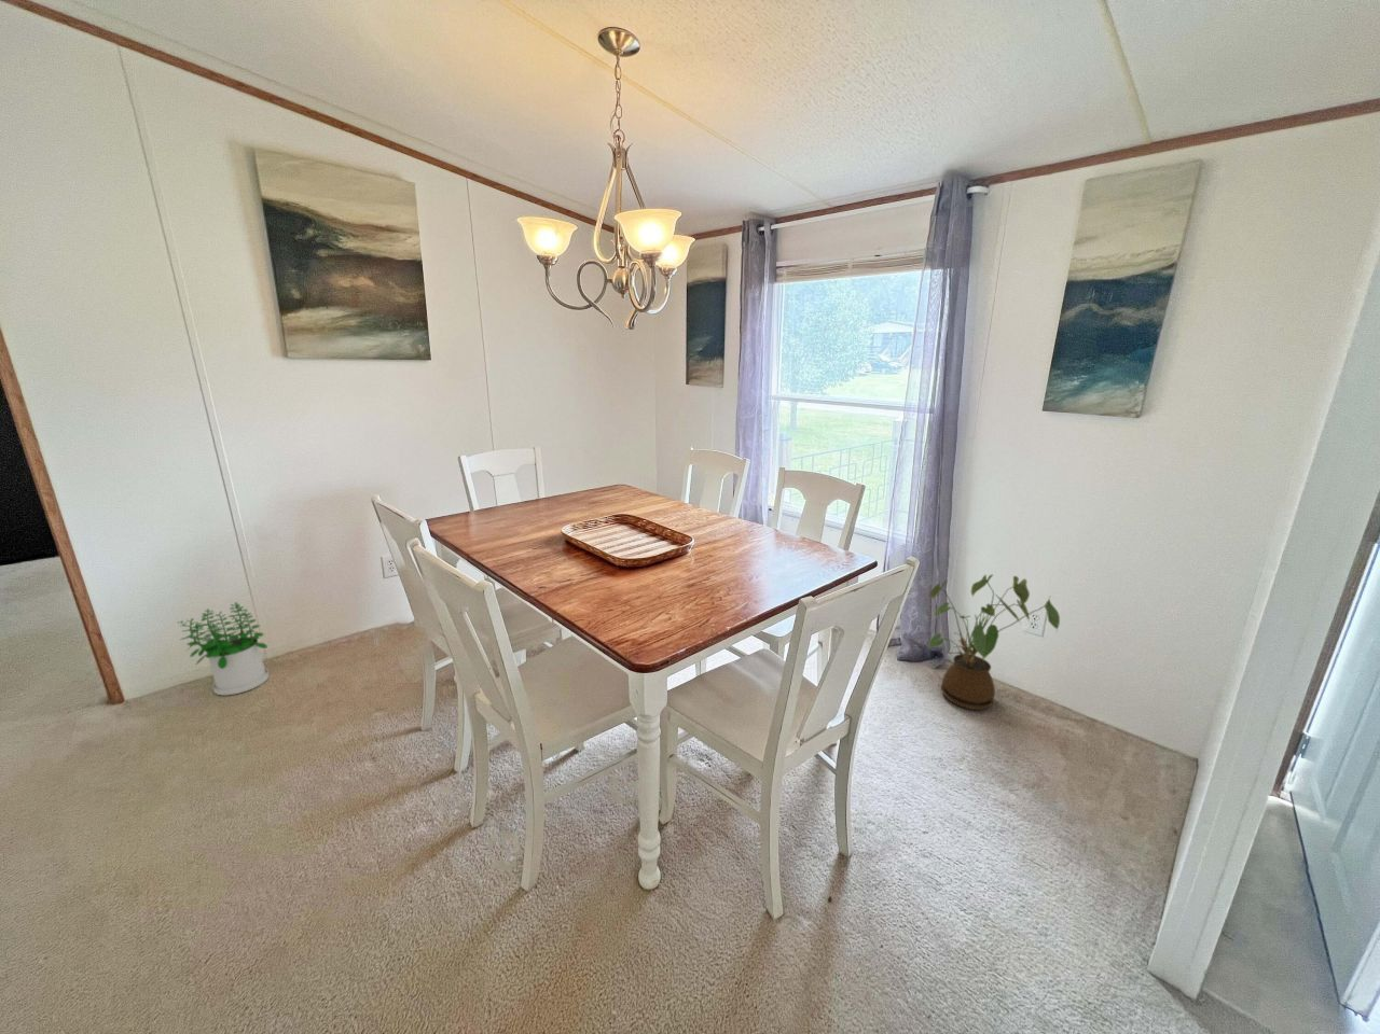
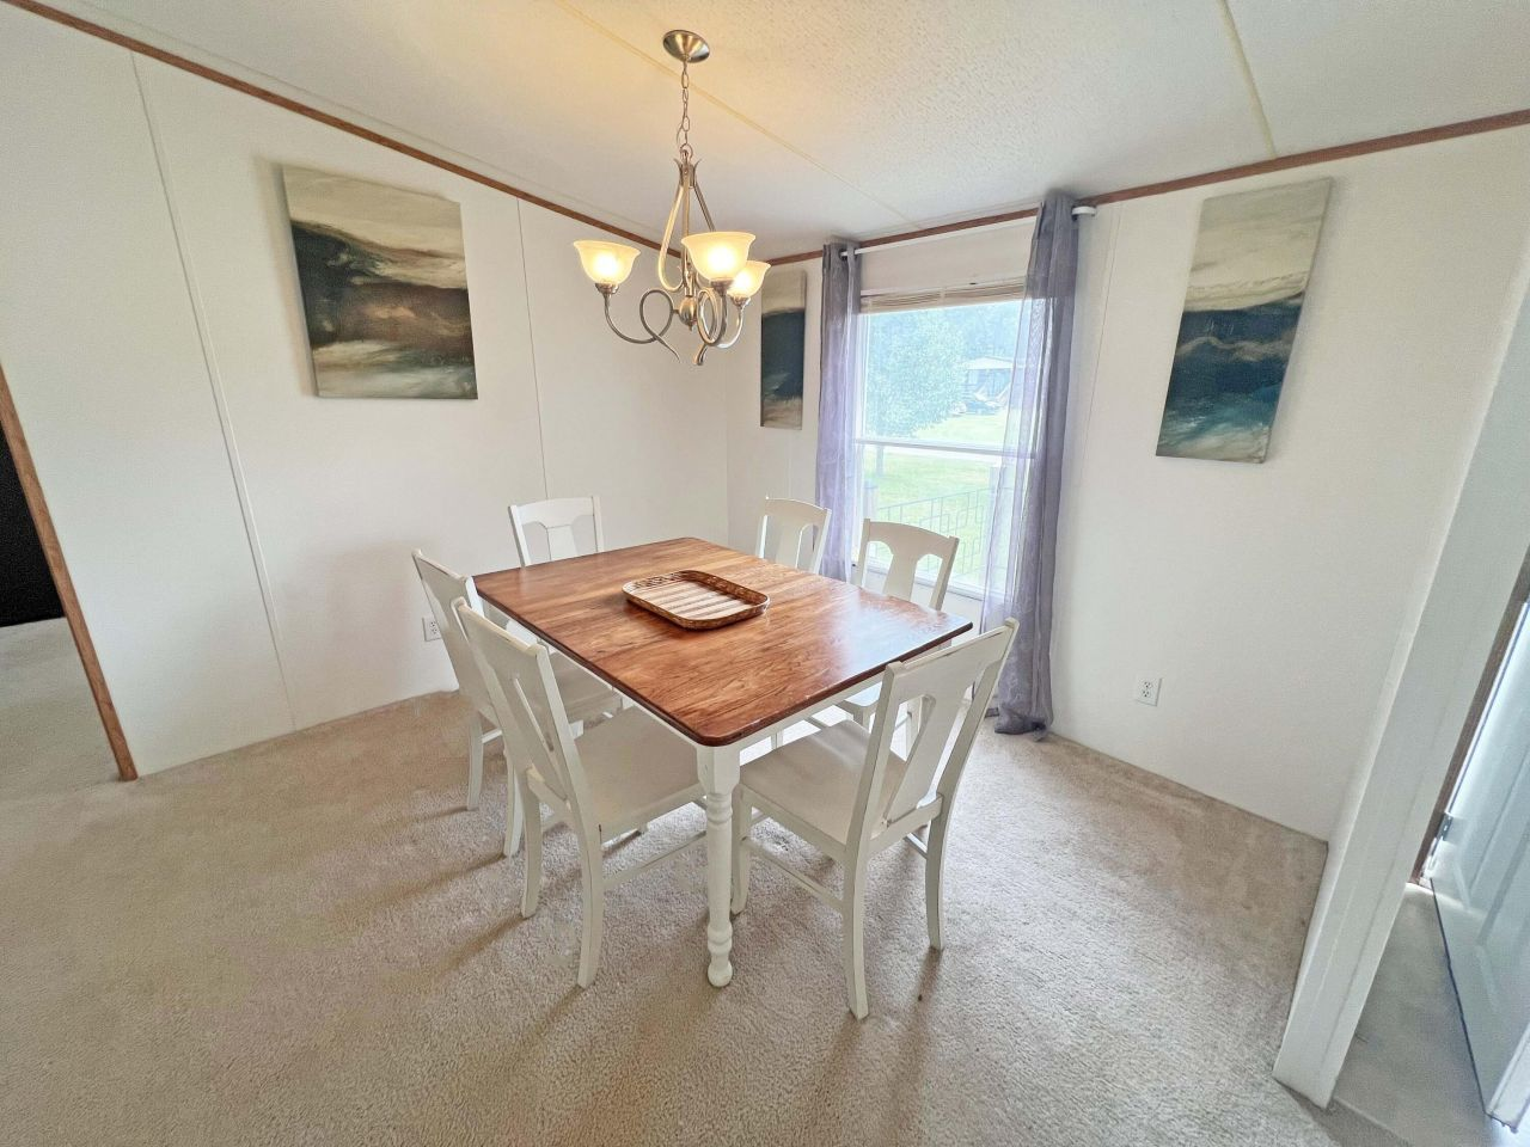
- house plant [926,575,1061,710]
- potted plant [178,601,271,696]
